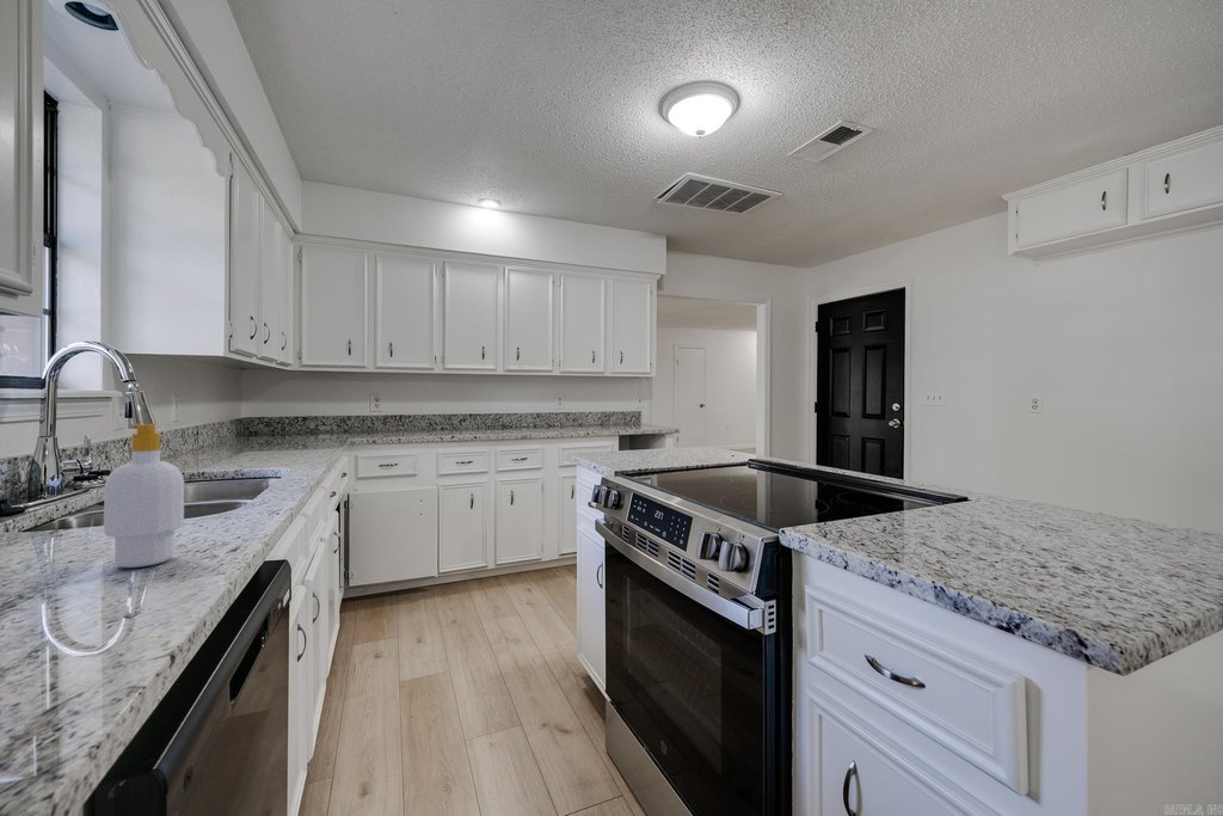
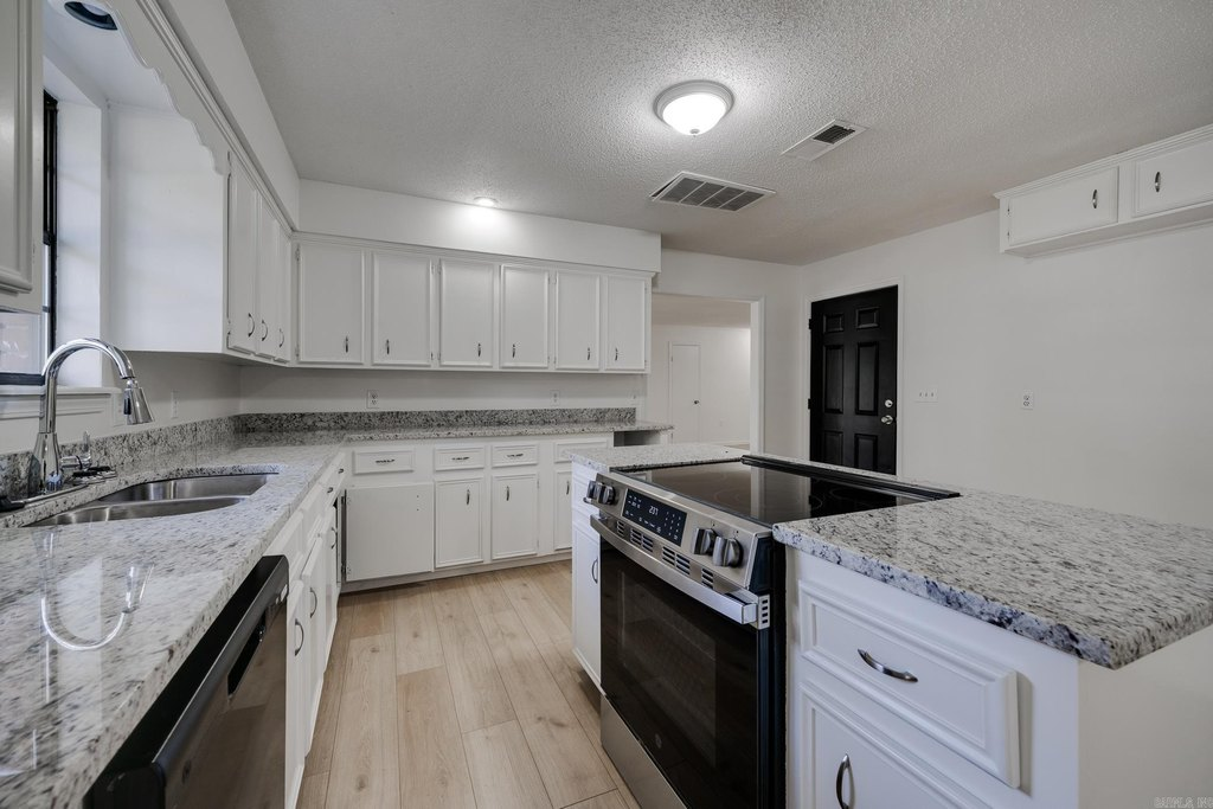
- soap bottle [103,423,185,569]
